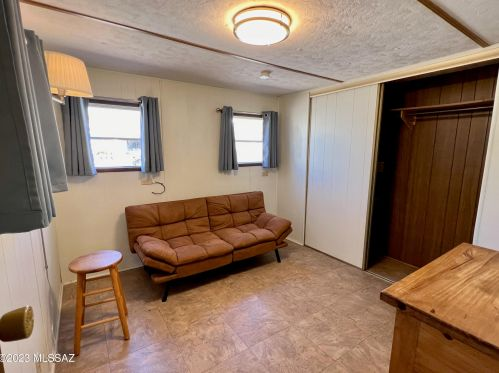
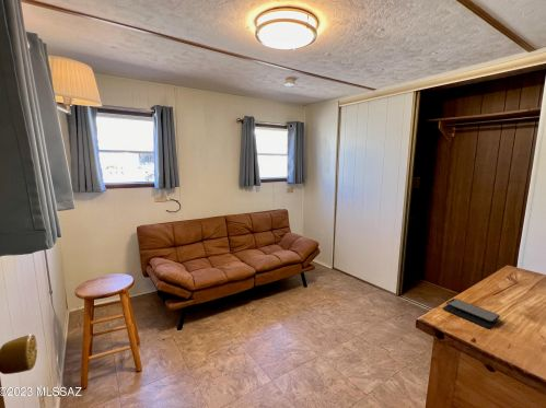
+ smartphone [442,298,501,329]
